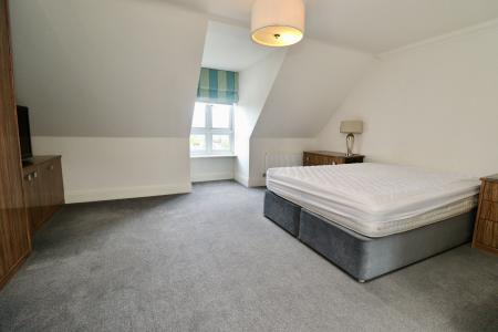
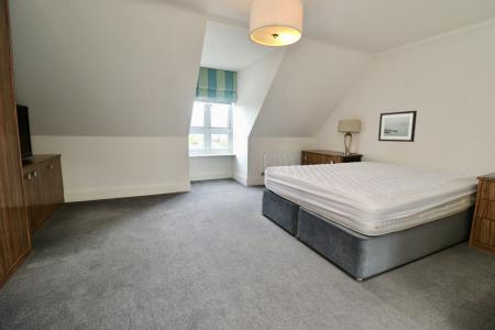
+ wall art [377,110,418,143]
